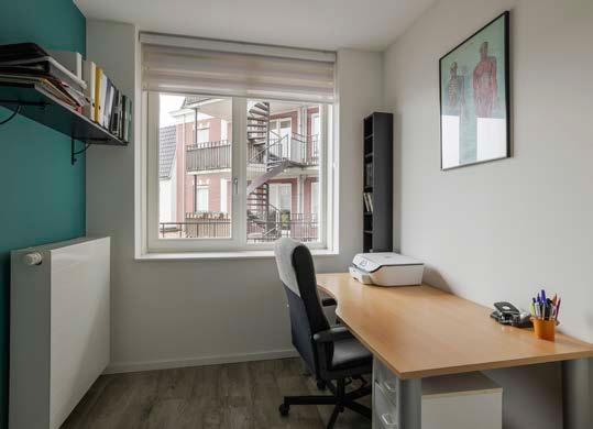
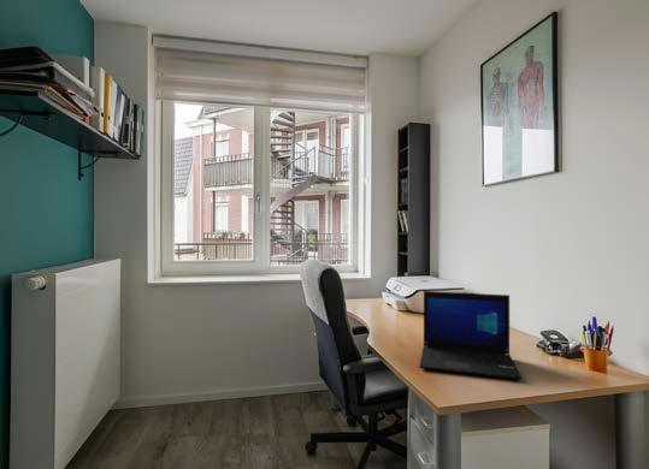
+ laptop [419,290,523,380]
